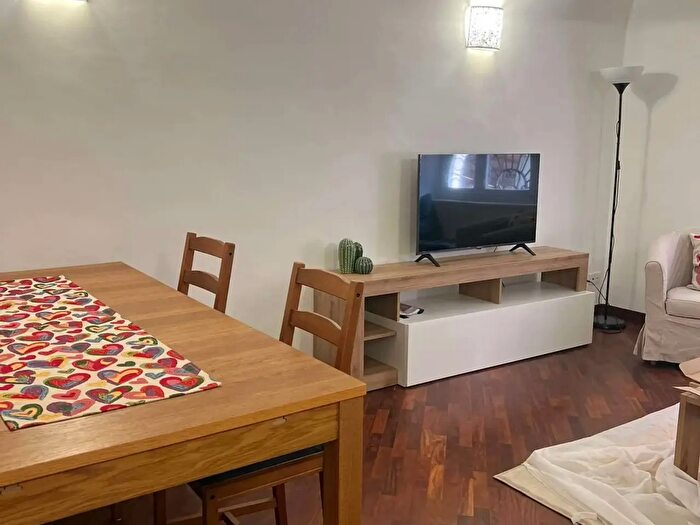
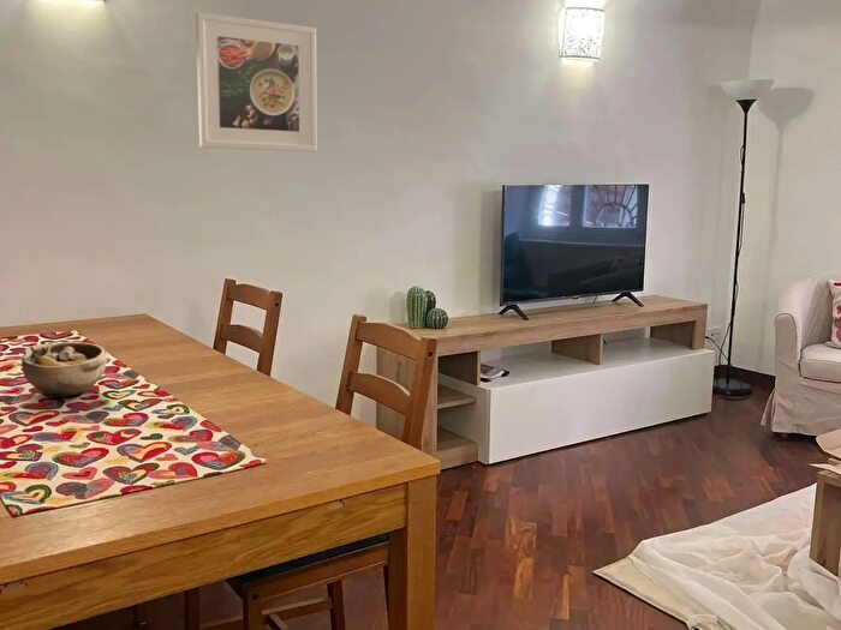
+ bowl [20,341,108,398]
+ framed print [195,11,318,152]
